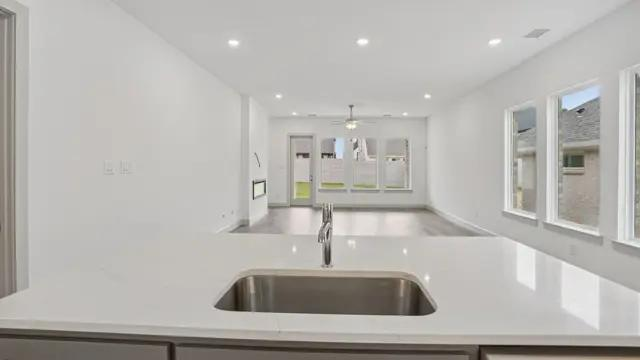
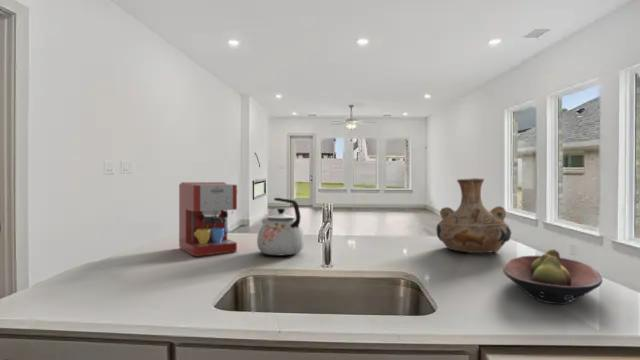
+ coffee maker [178,181,239,257]
+ fruit bowl [502,248,604,305]
+ vase [435,177,512,254]
+ kettle [256,197,306,256]
